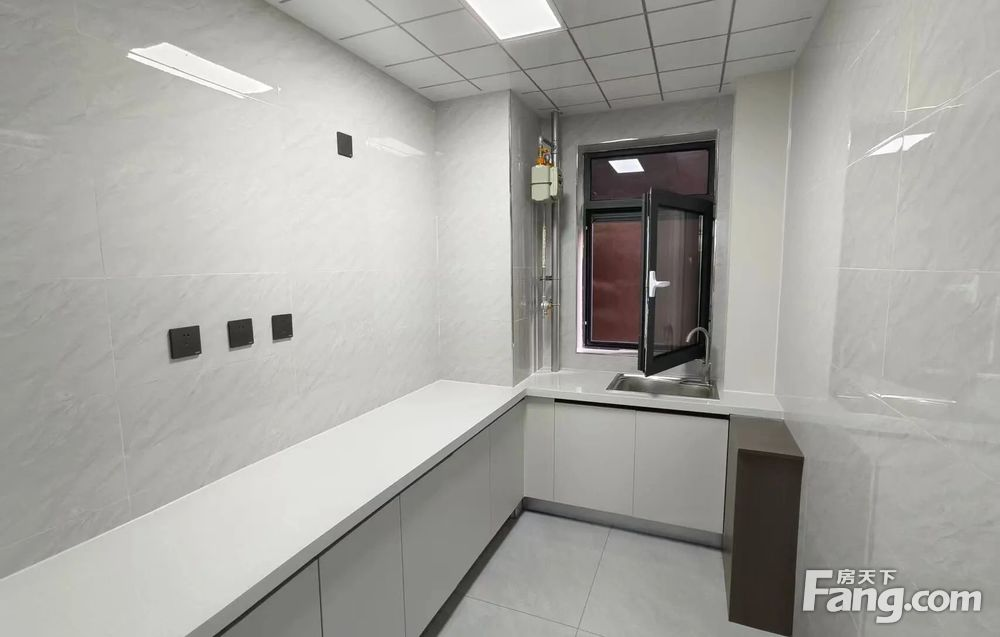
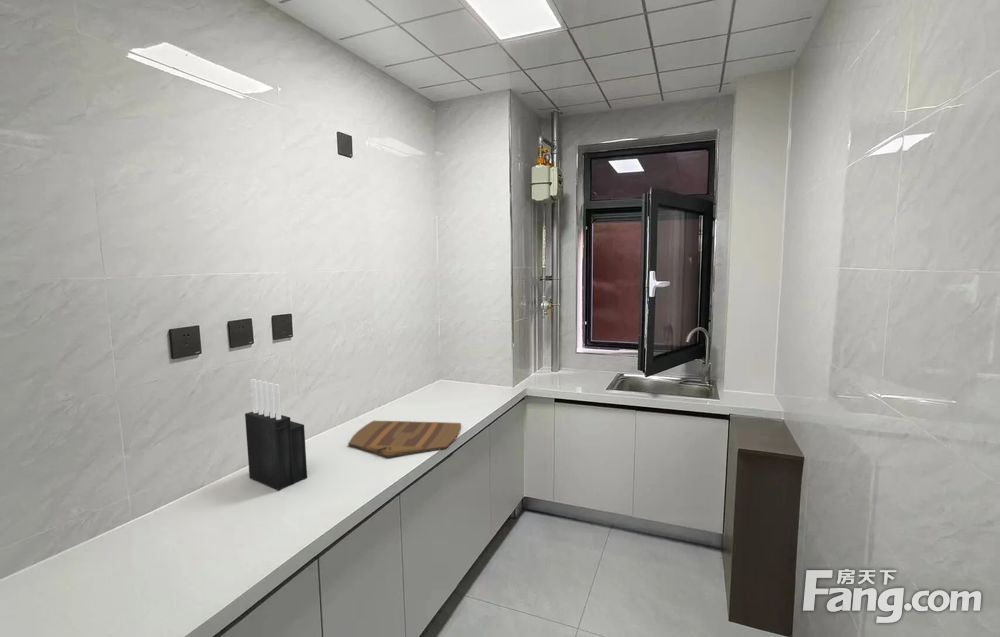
+ cutting board [347,420,462,459]
+ knife block [244,378,308,491]
